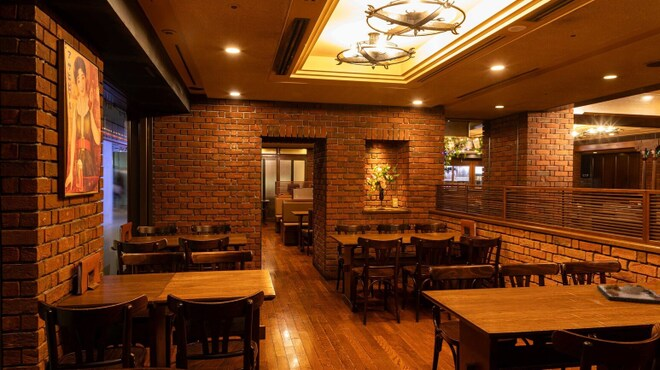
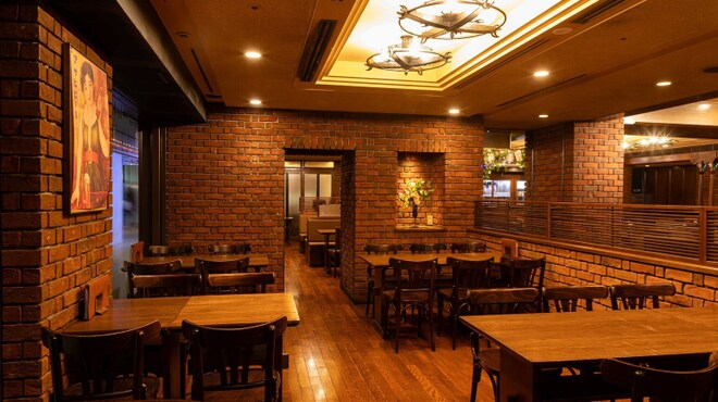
- dinner plate [596,282,660,305]
